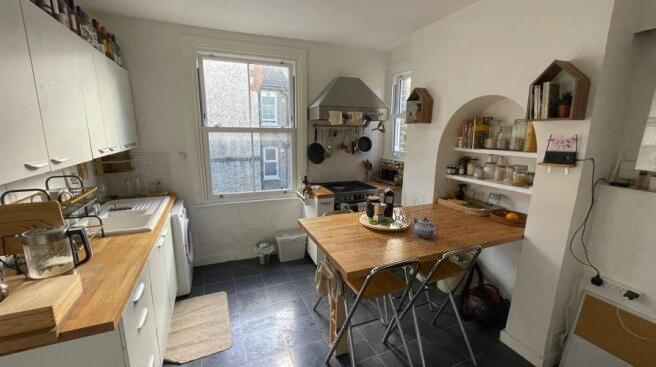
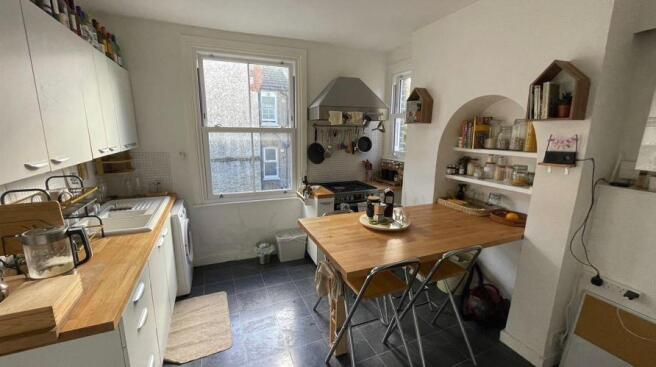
- teapot [412,216,439,239]
